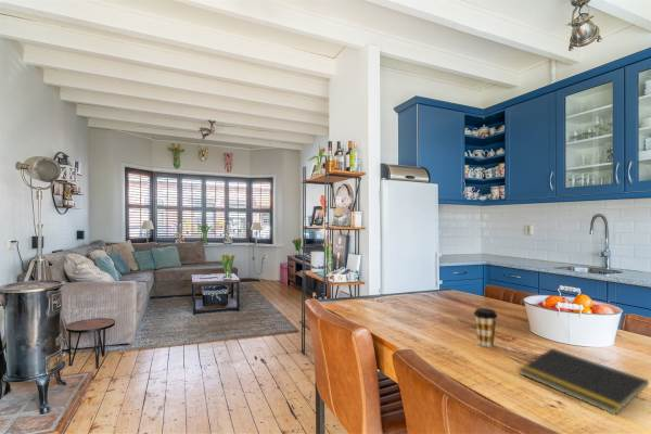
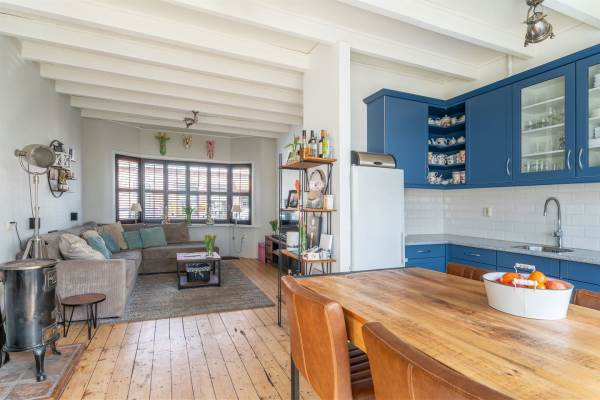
- coffee cup [473,307,499,348]
- notepad [518,347,650,416]
